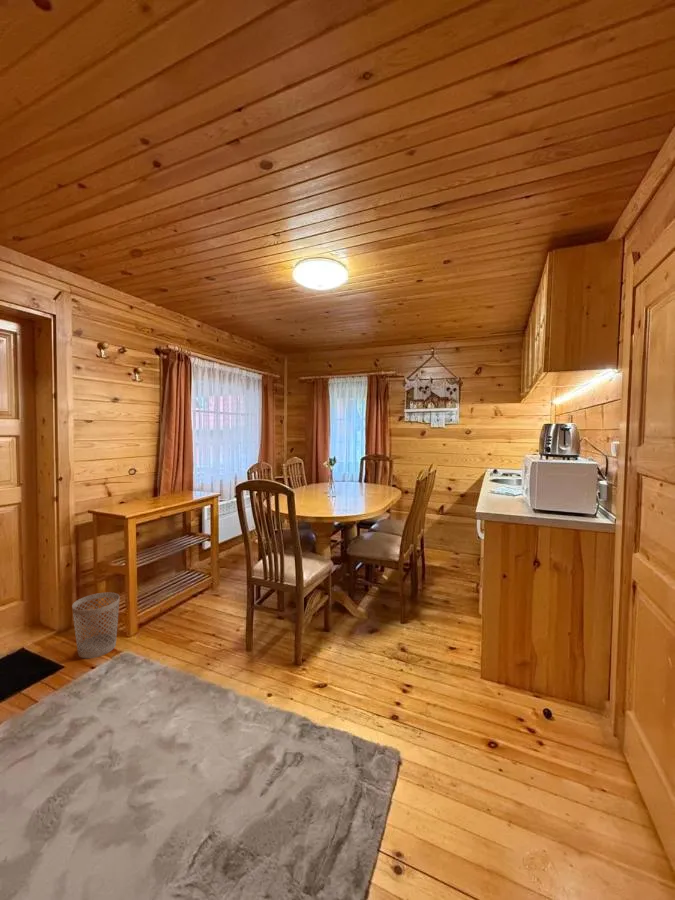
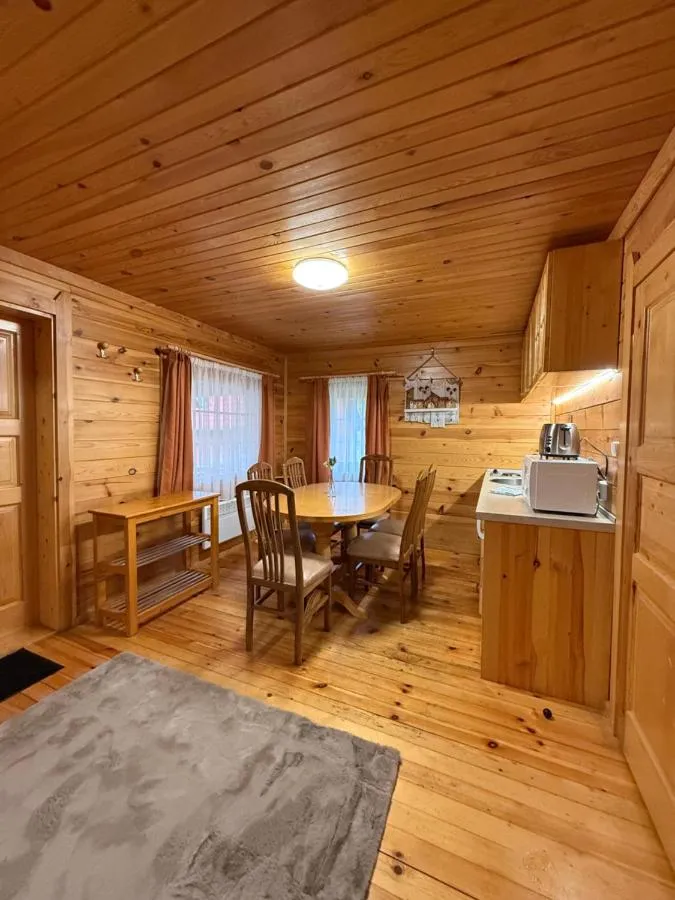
- wastebasket [71,592,121,659]
